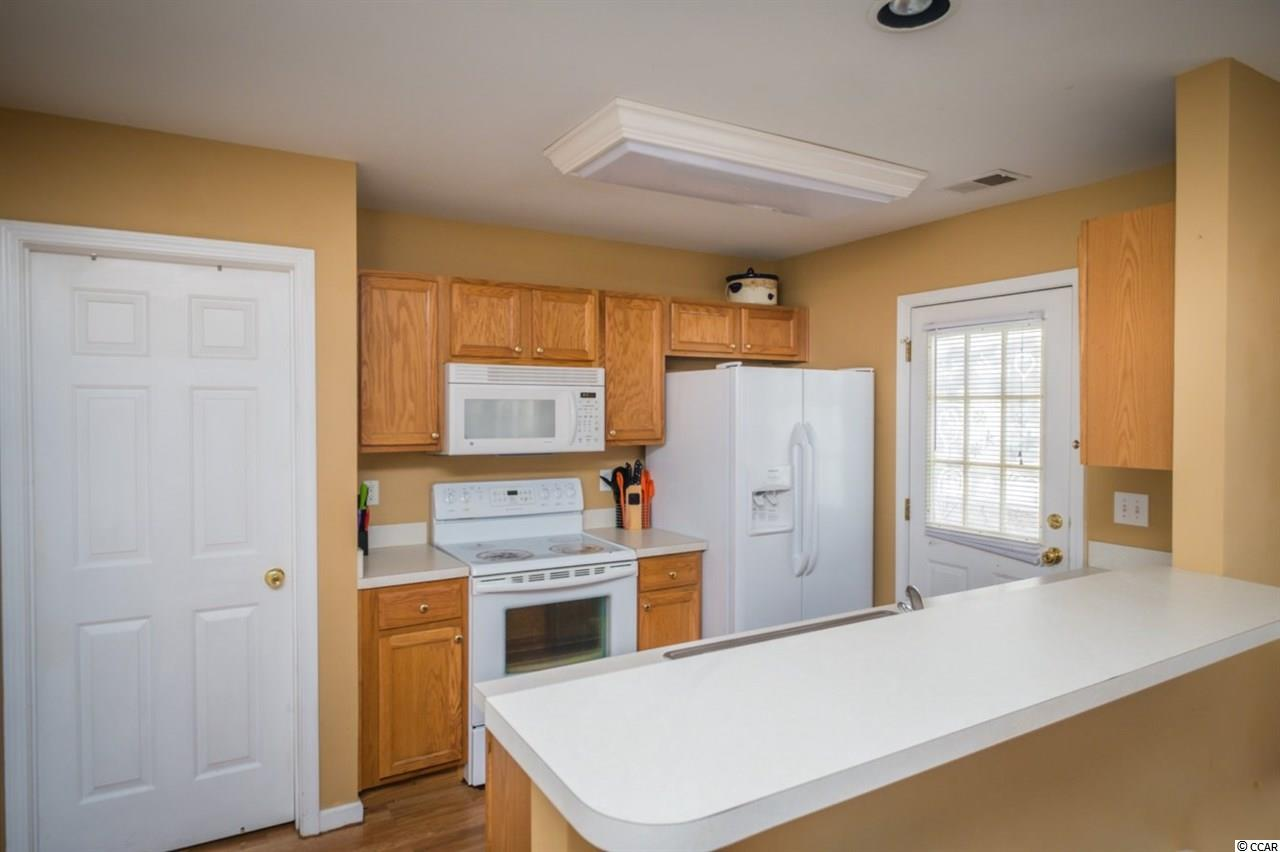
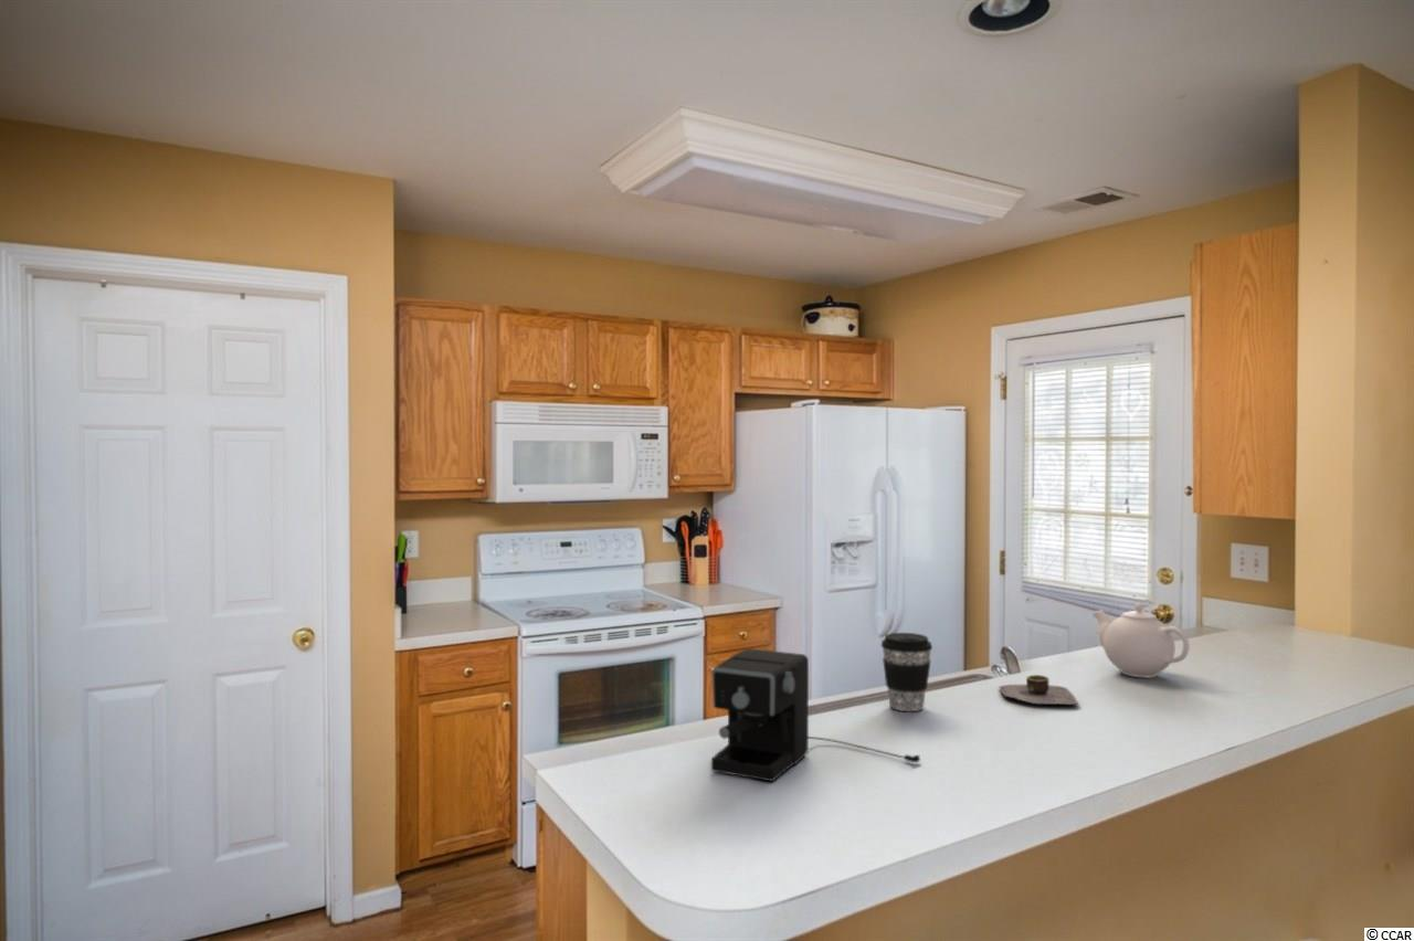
+ coffee maker [710,647,921,782]
+ bowl [998,674,1079,706]
+ teapot [1091,602,1191,678]
+ coffee cup [880,632,933,712]
